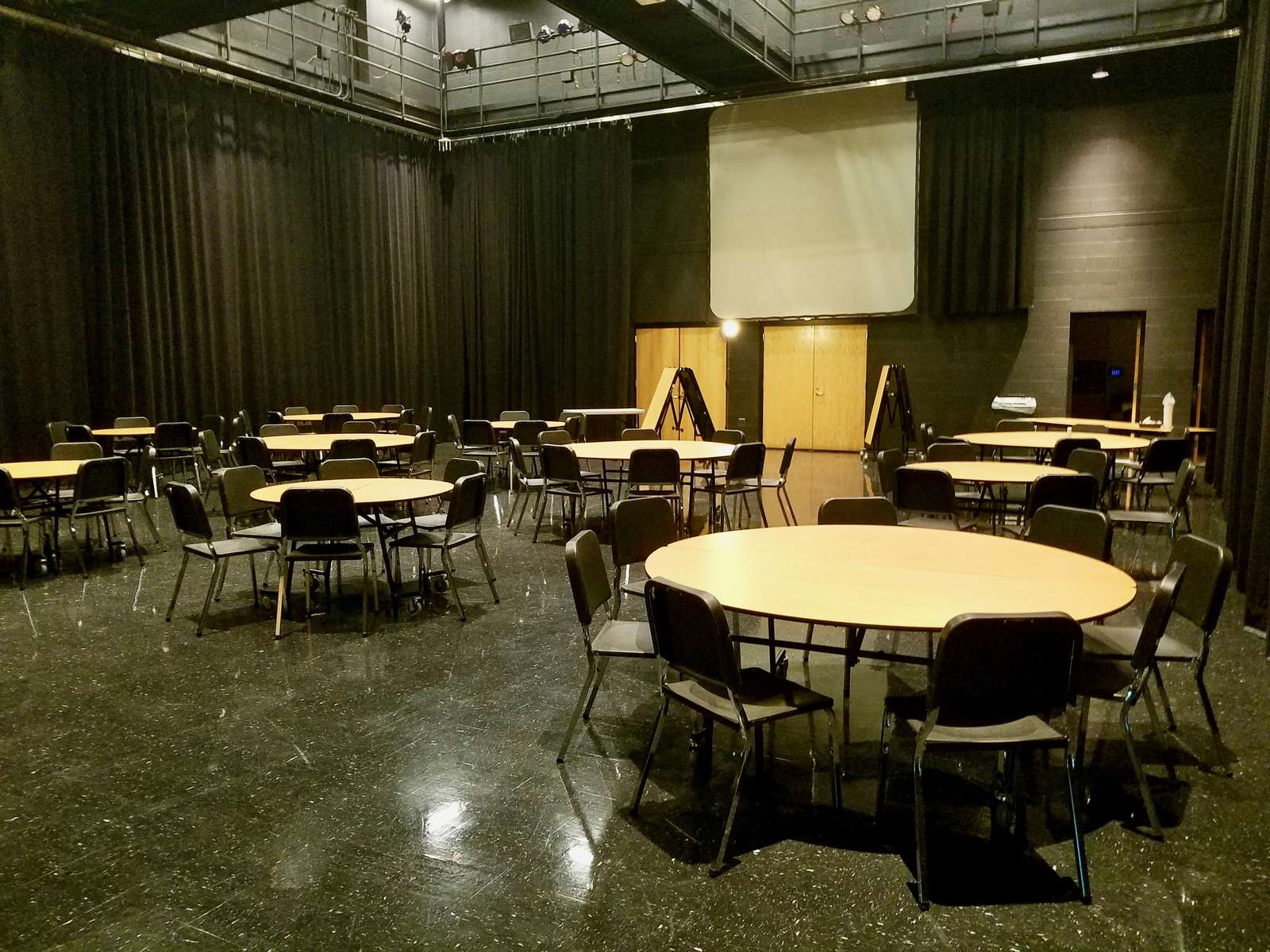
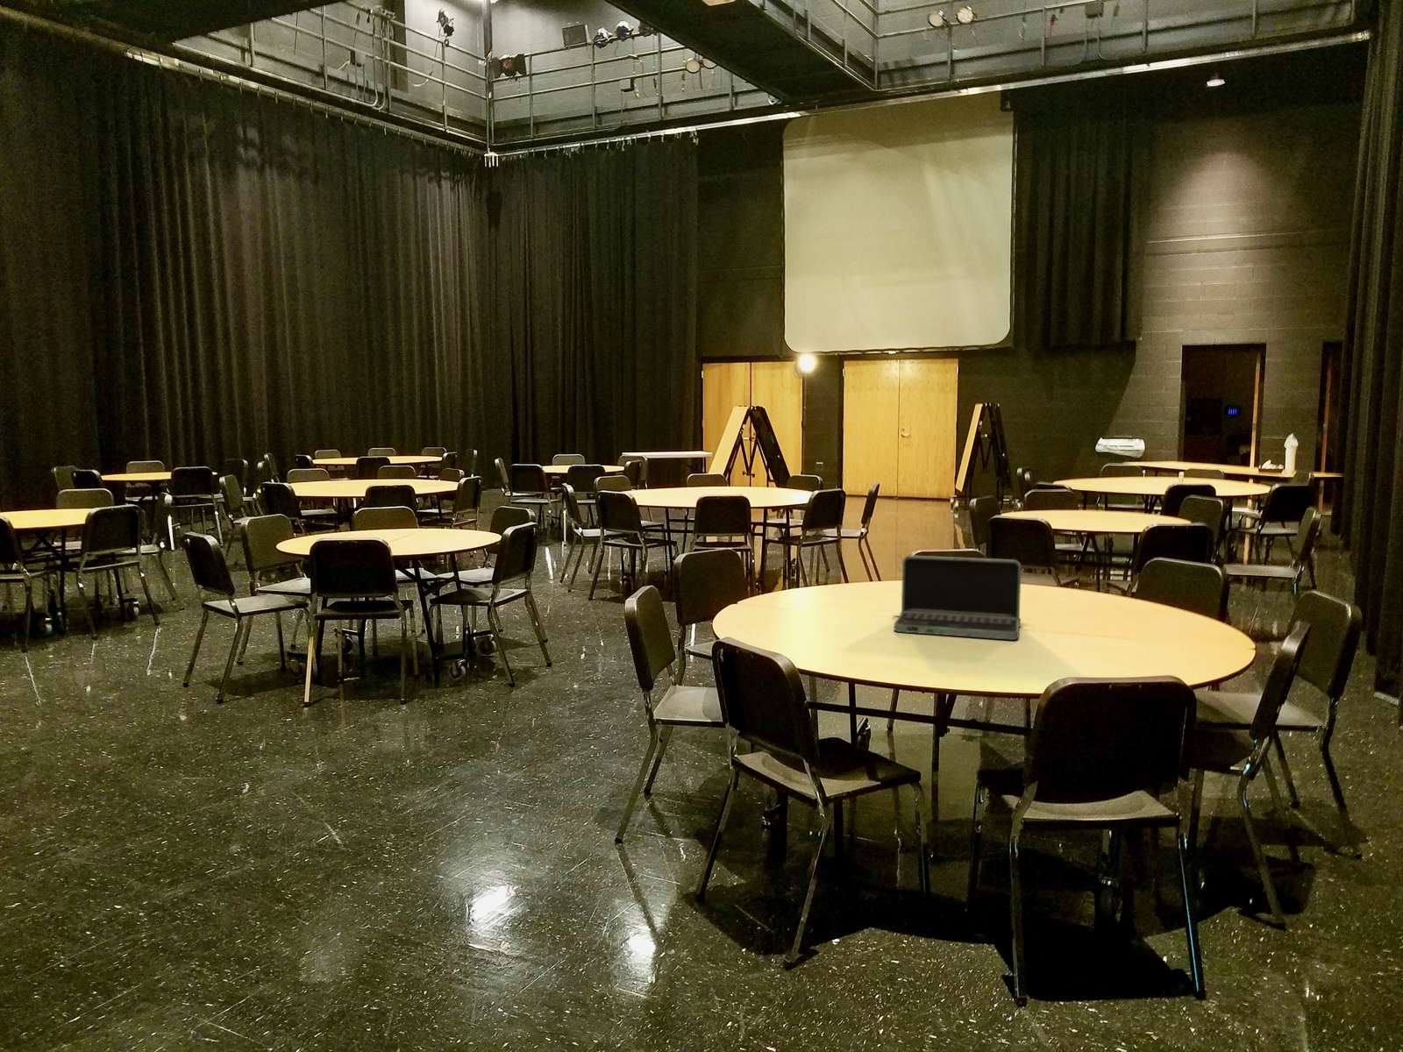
+ laptop [893,554,1023,641]
